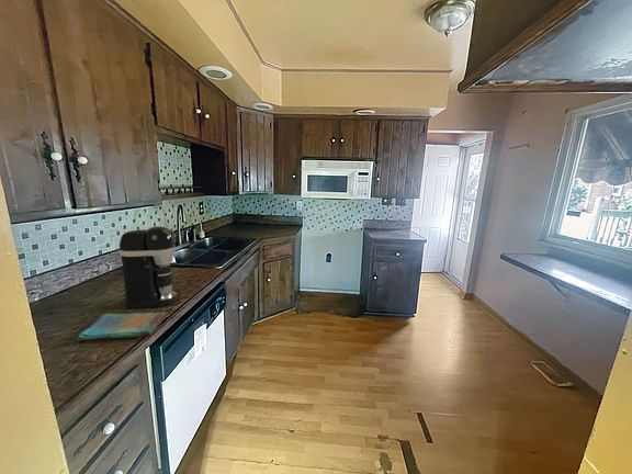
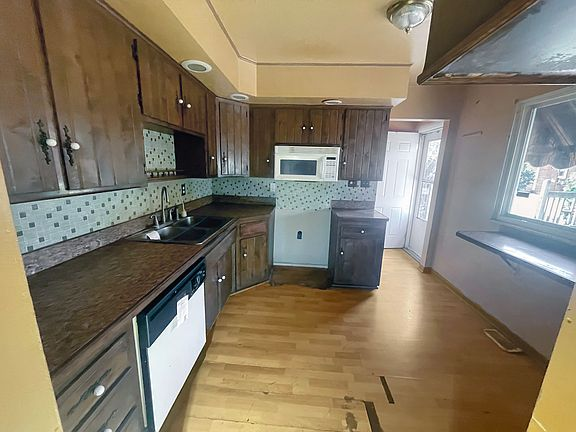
- coffee maker [119,226,181,309]
- dish towel [76,312,168,341]
